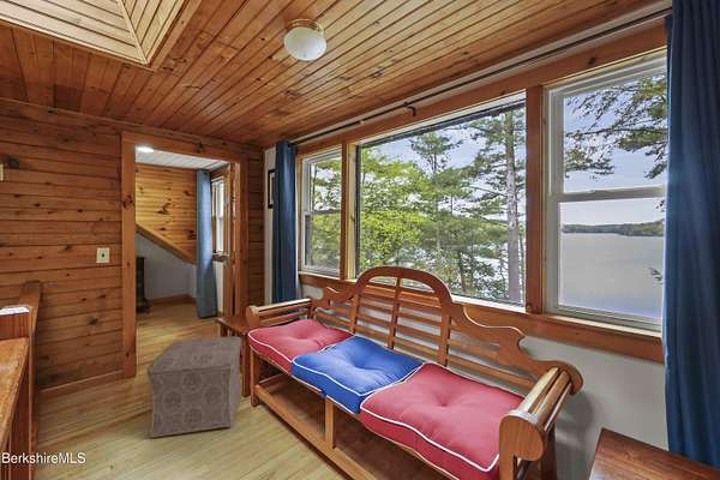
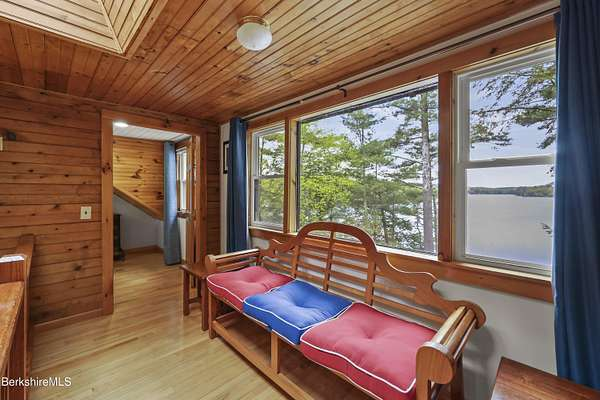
- ottoman [145,336,242,439]
